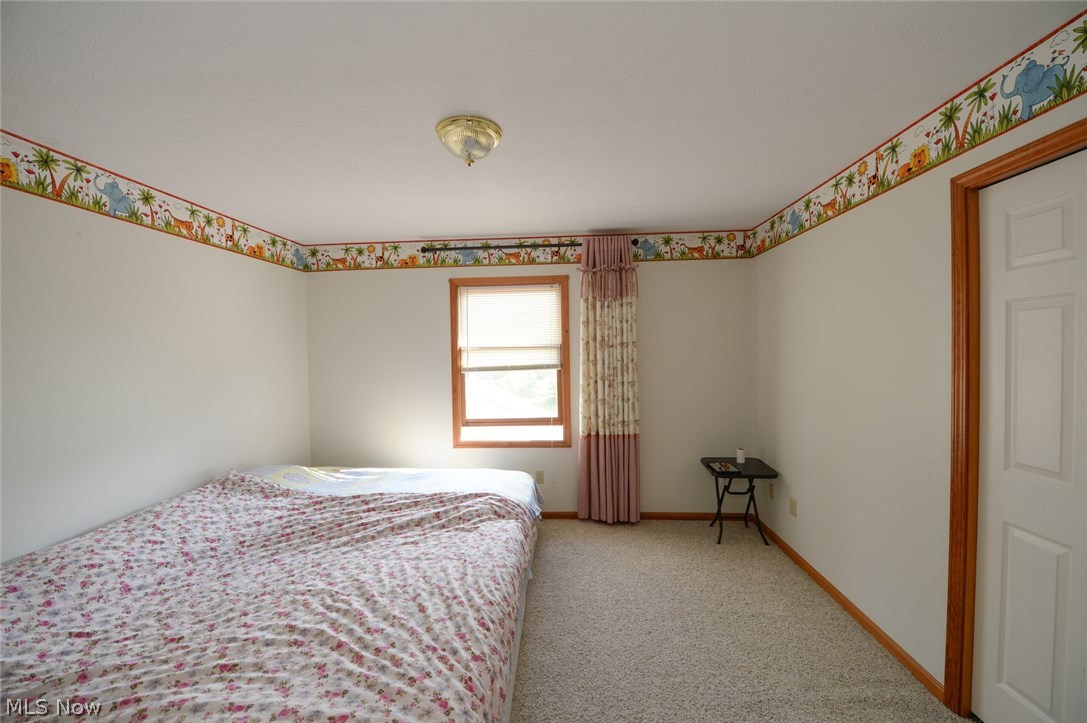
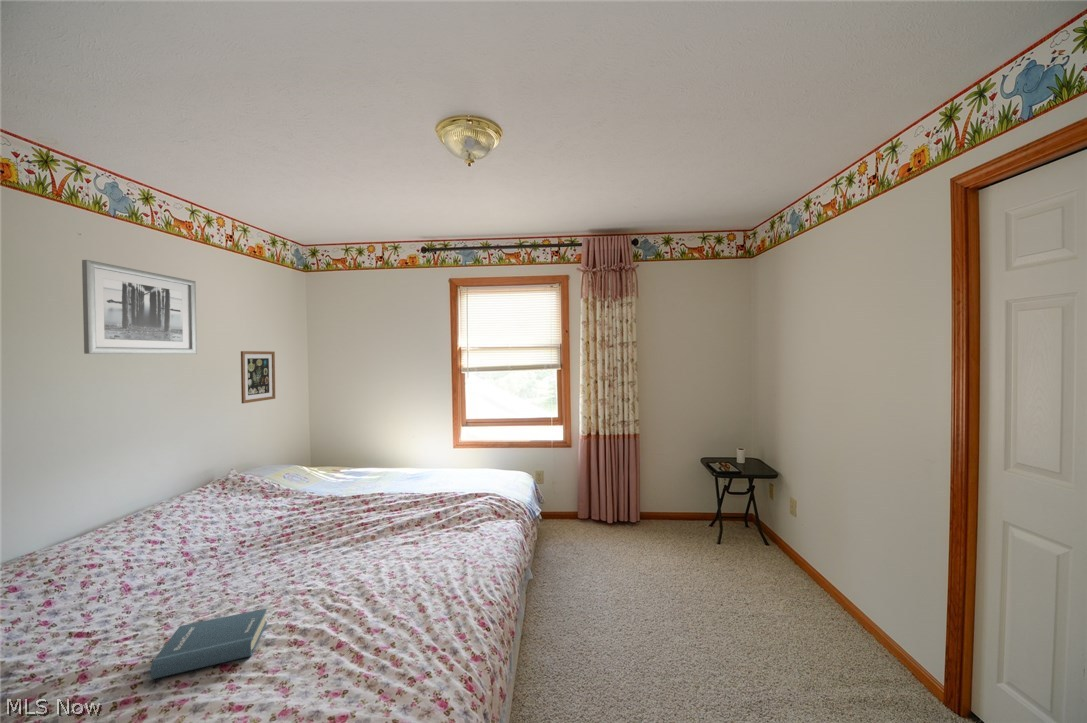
+ wall art [81,259,198,355]
+ wall art [240,350,276,404]
+ hardback book [150,608,268,680]
